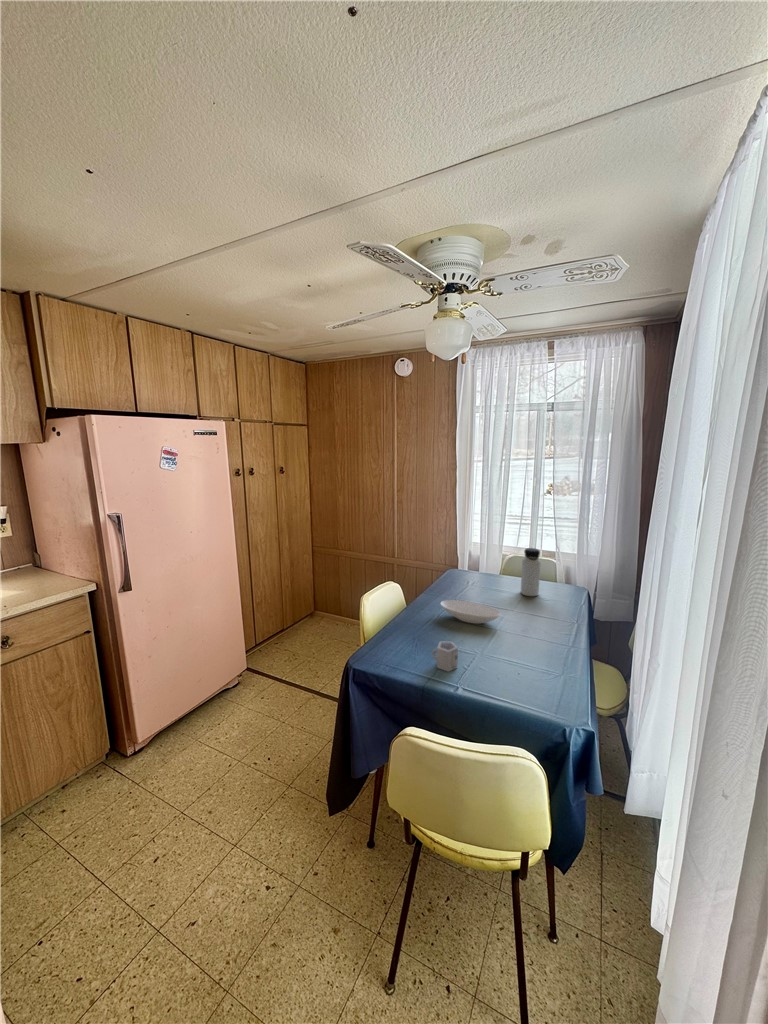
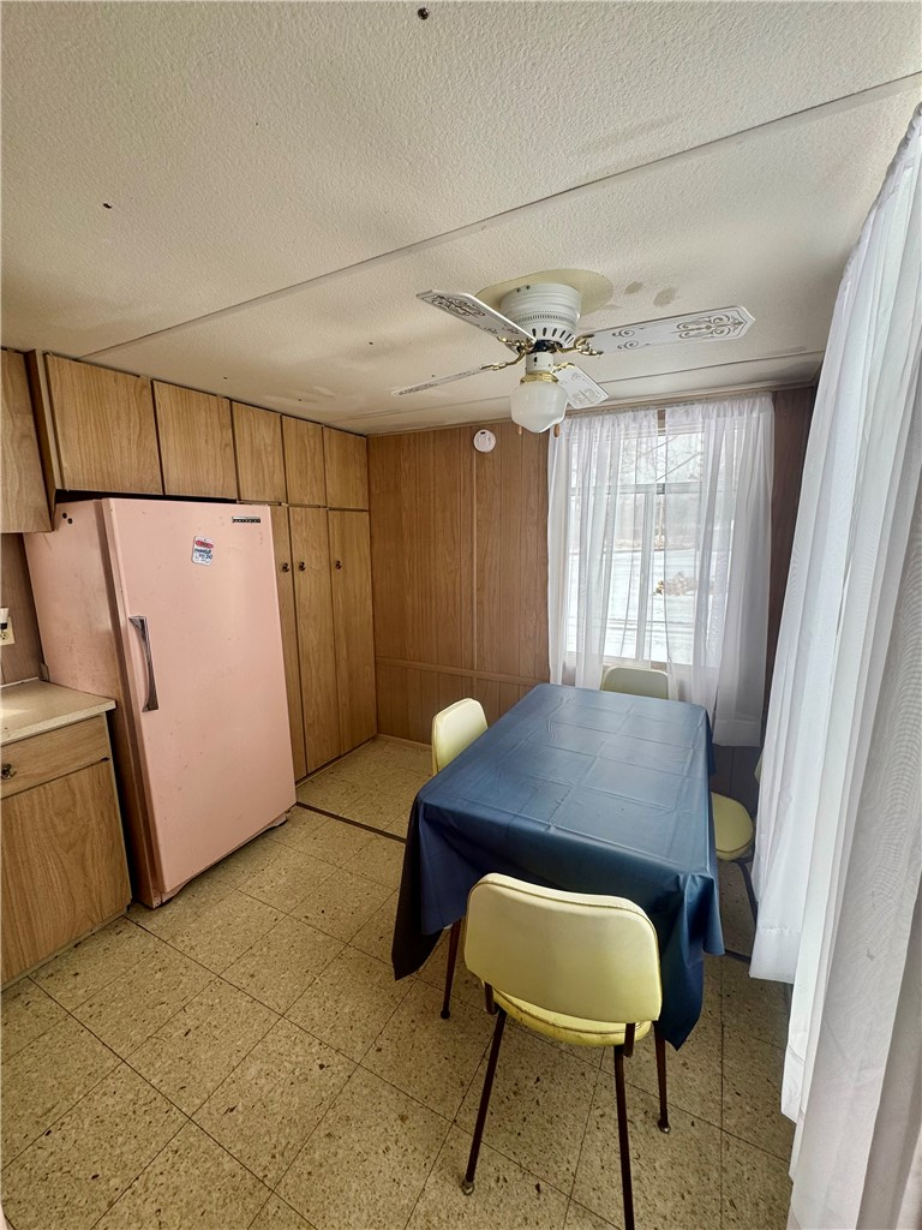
- water bottle [520,547,542,597]
- bowl [440,599,502,625]
- cup [431,641,459,673]
